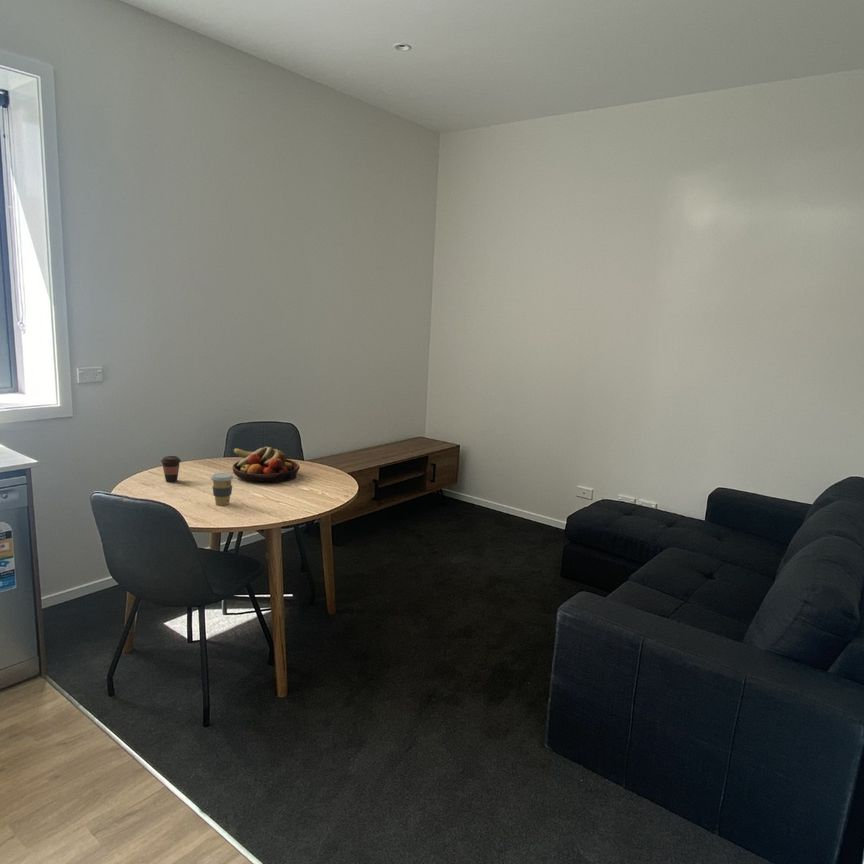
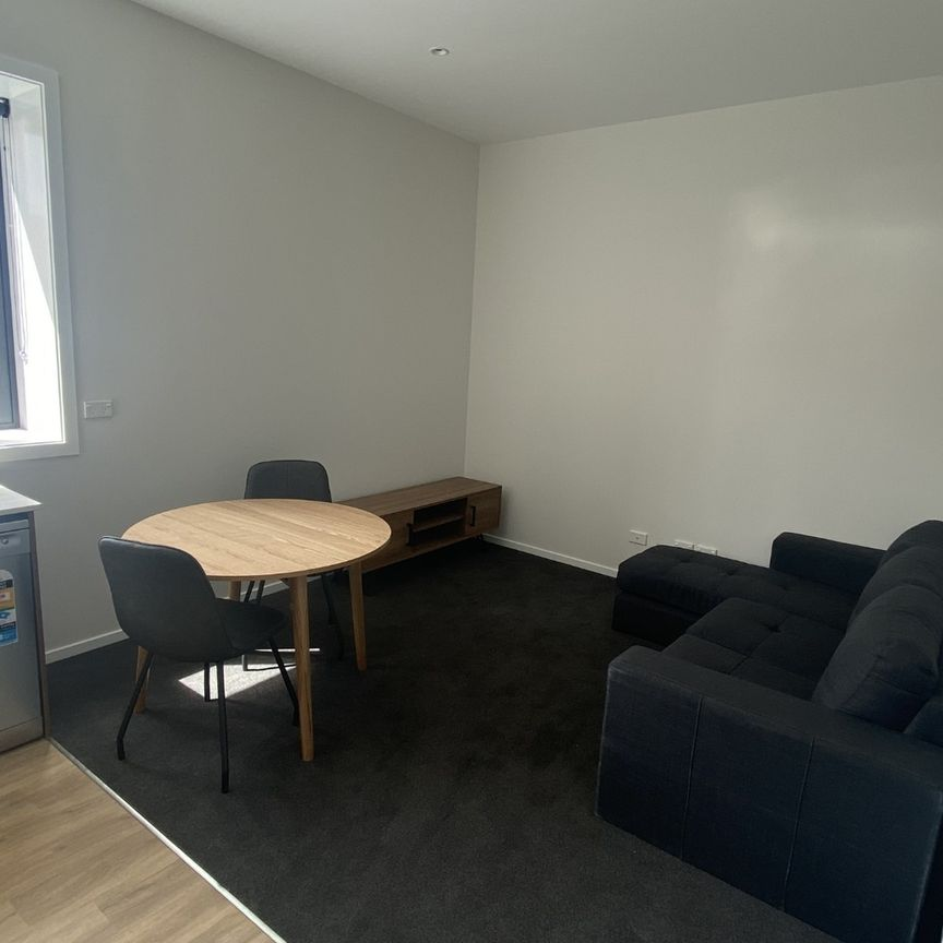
- coffee cup [210,472,235,506]
- coffee cup [160,455,182,483]
- fruit bowl [231,445,300,484]
